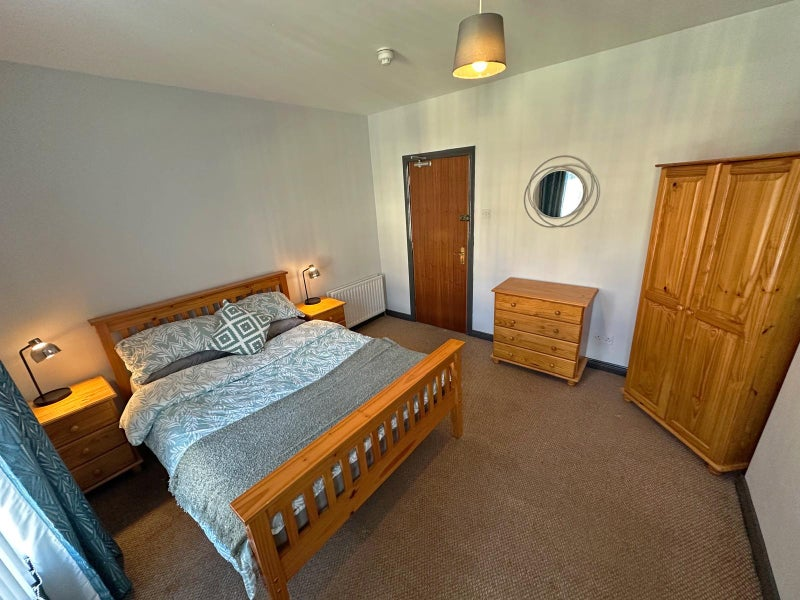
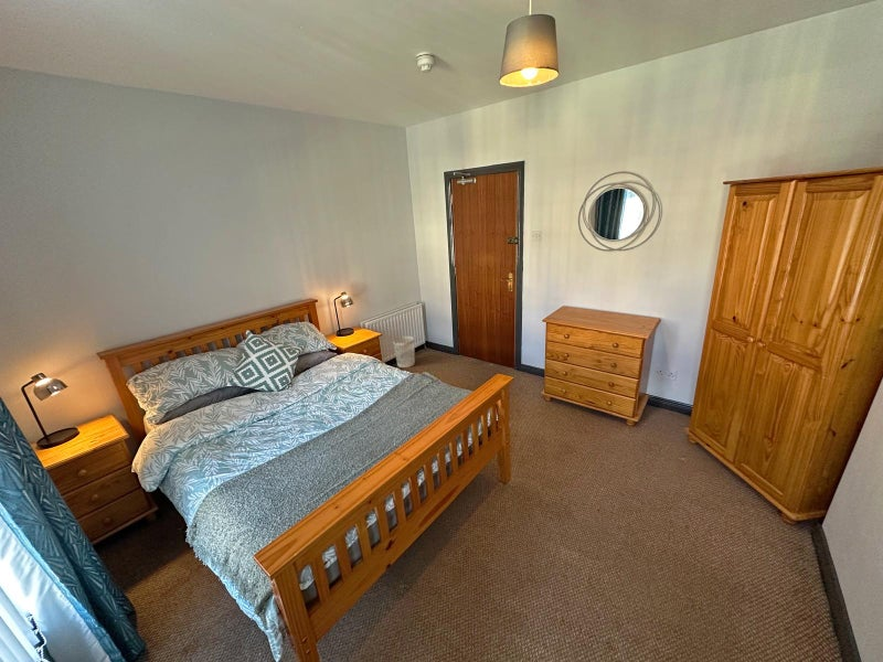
+ wastebasket [392,335,416,369]
